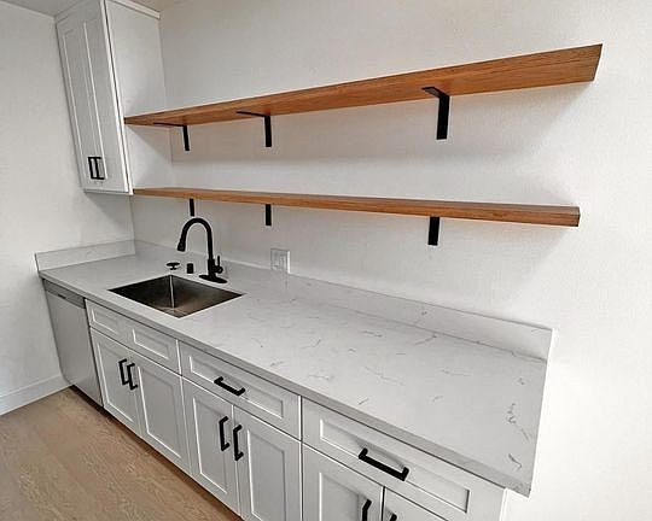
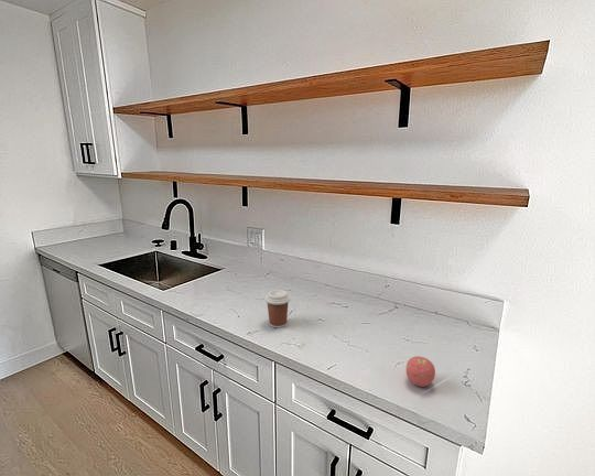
+ apple [405,355,436,388]
+ coffee cup [264,289,291,328]
